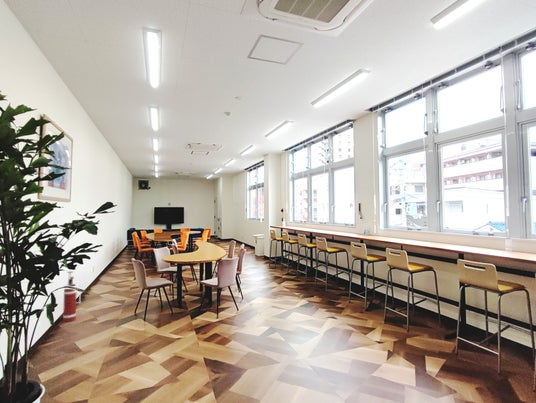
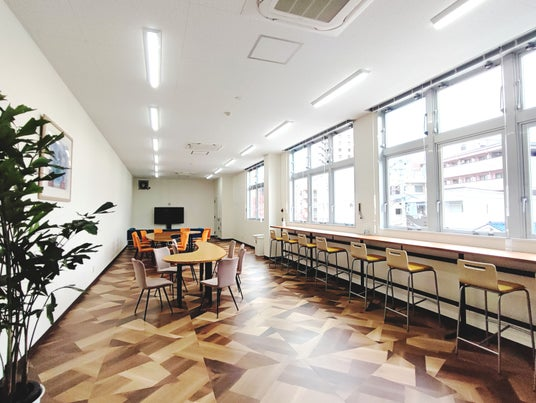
- fire extinguisher [62,270,83,323]
